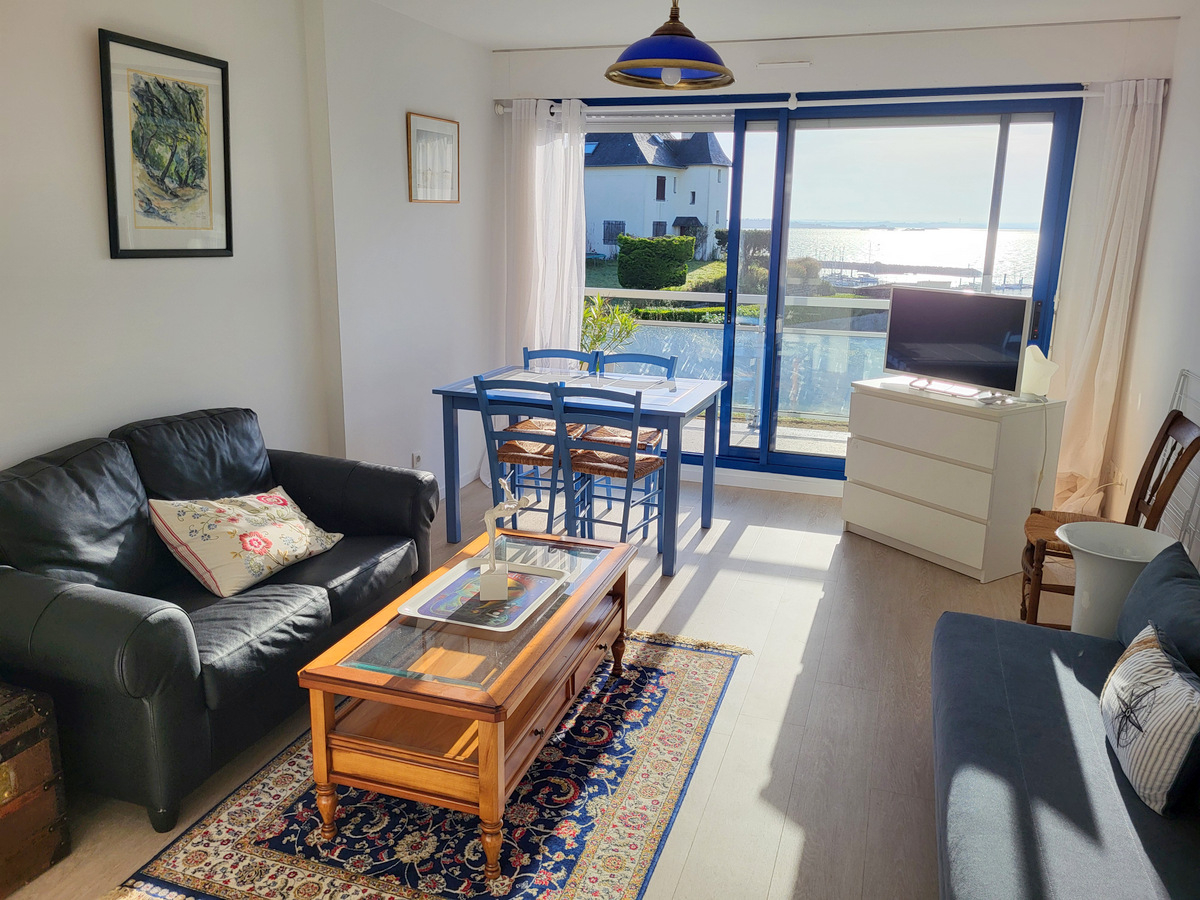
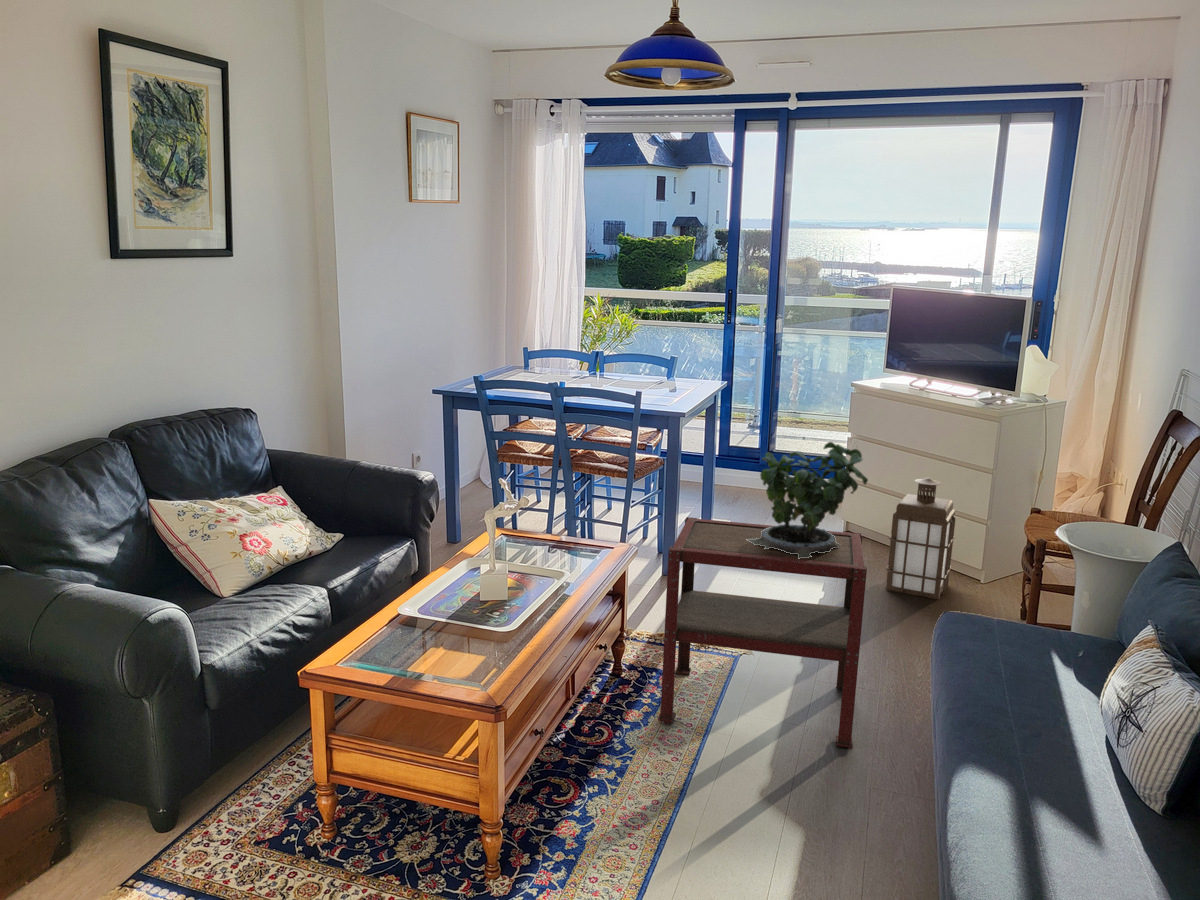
+ potted plant [746,436,869,559]
+ lantern [885,477,956,600]
+ side table [657,516,868,749]
